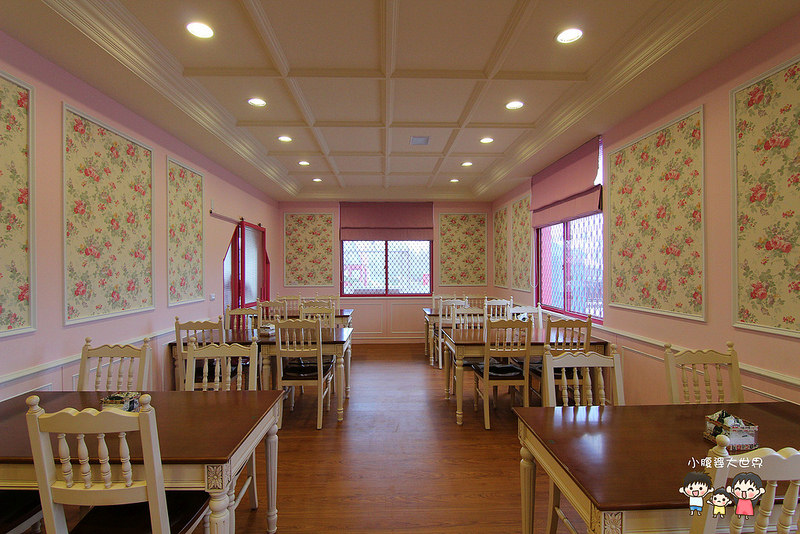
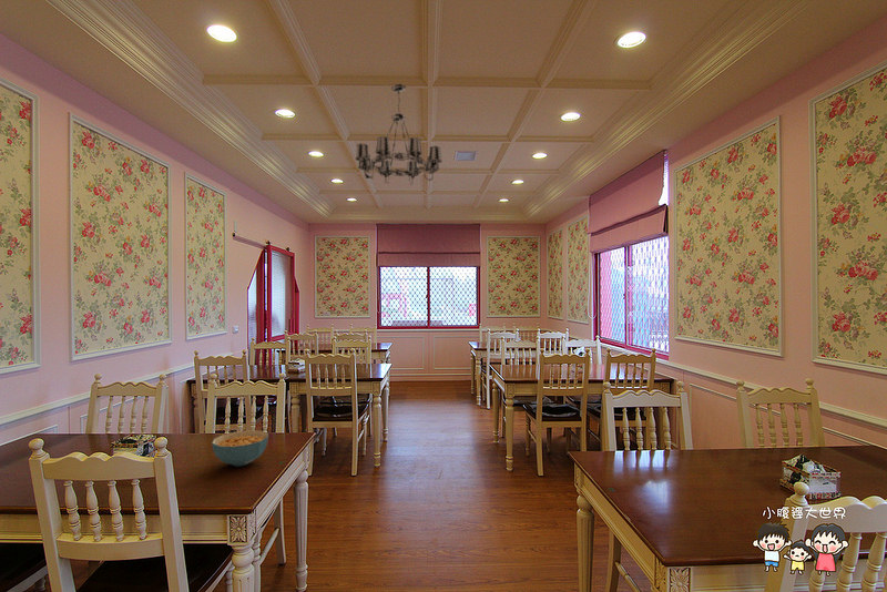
+ cereal bowl [211,429,269,468]
+ chandelier [355,83,443,186]
